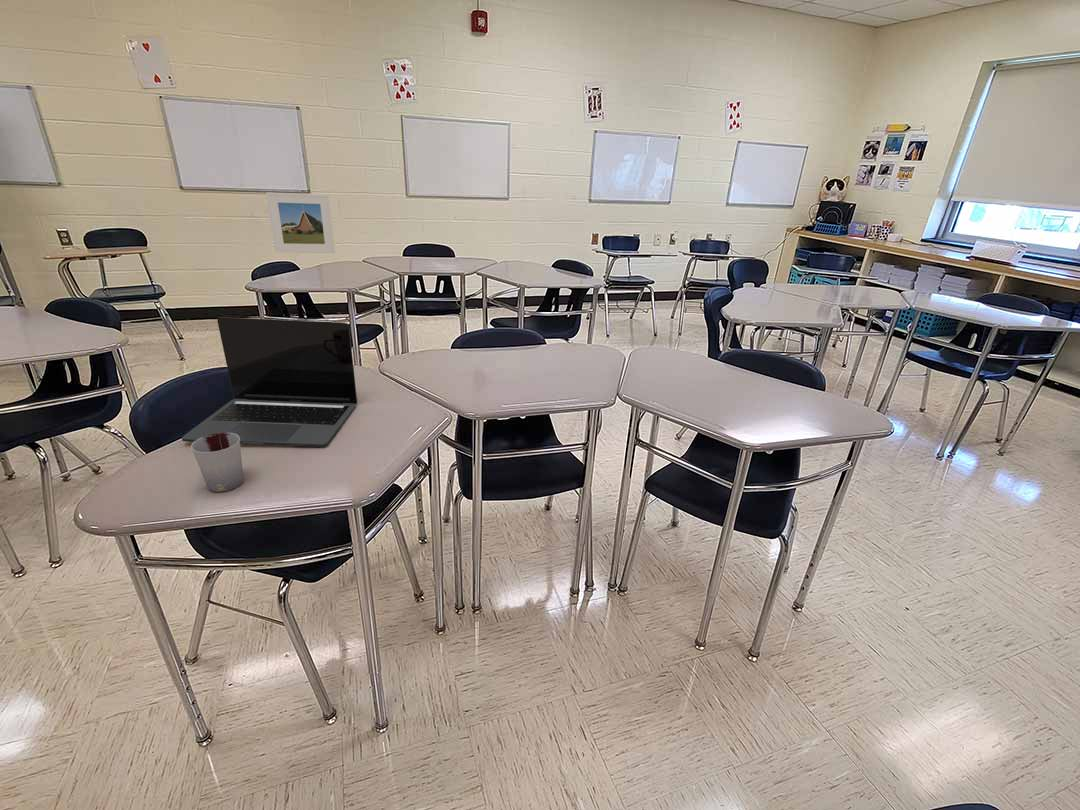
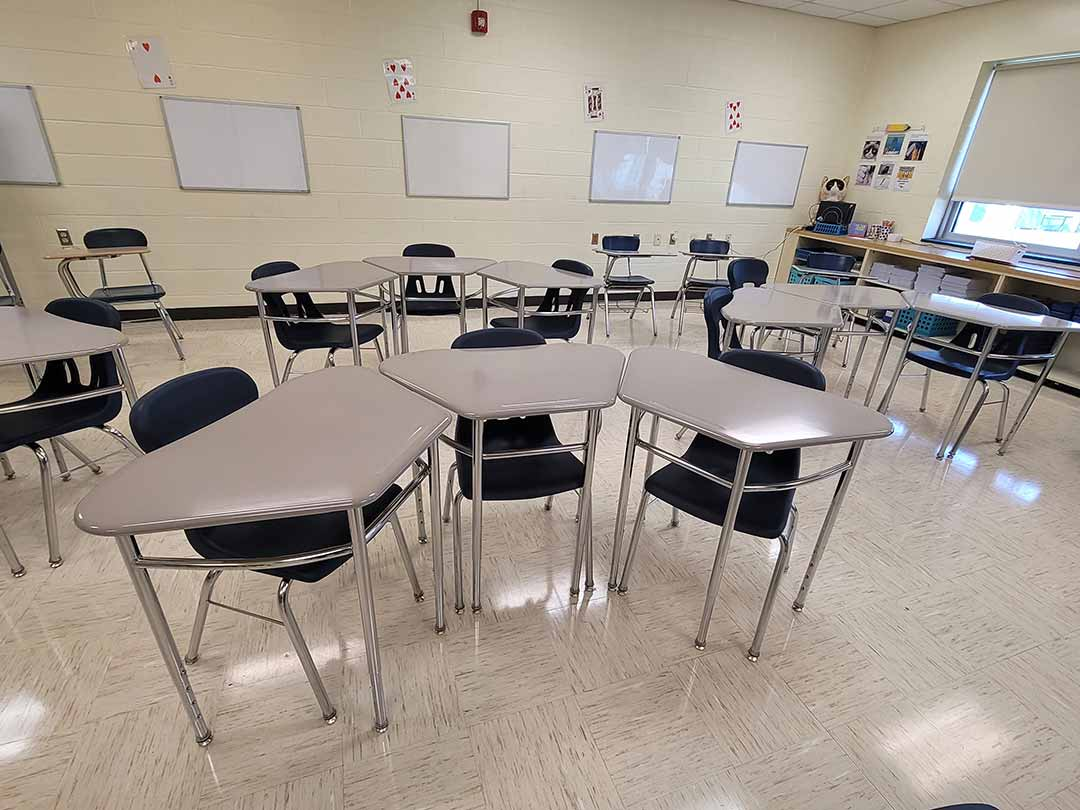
- cup [190,433,244,493]
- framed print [265,191,336,254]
- laptop [181,316,358,448]
